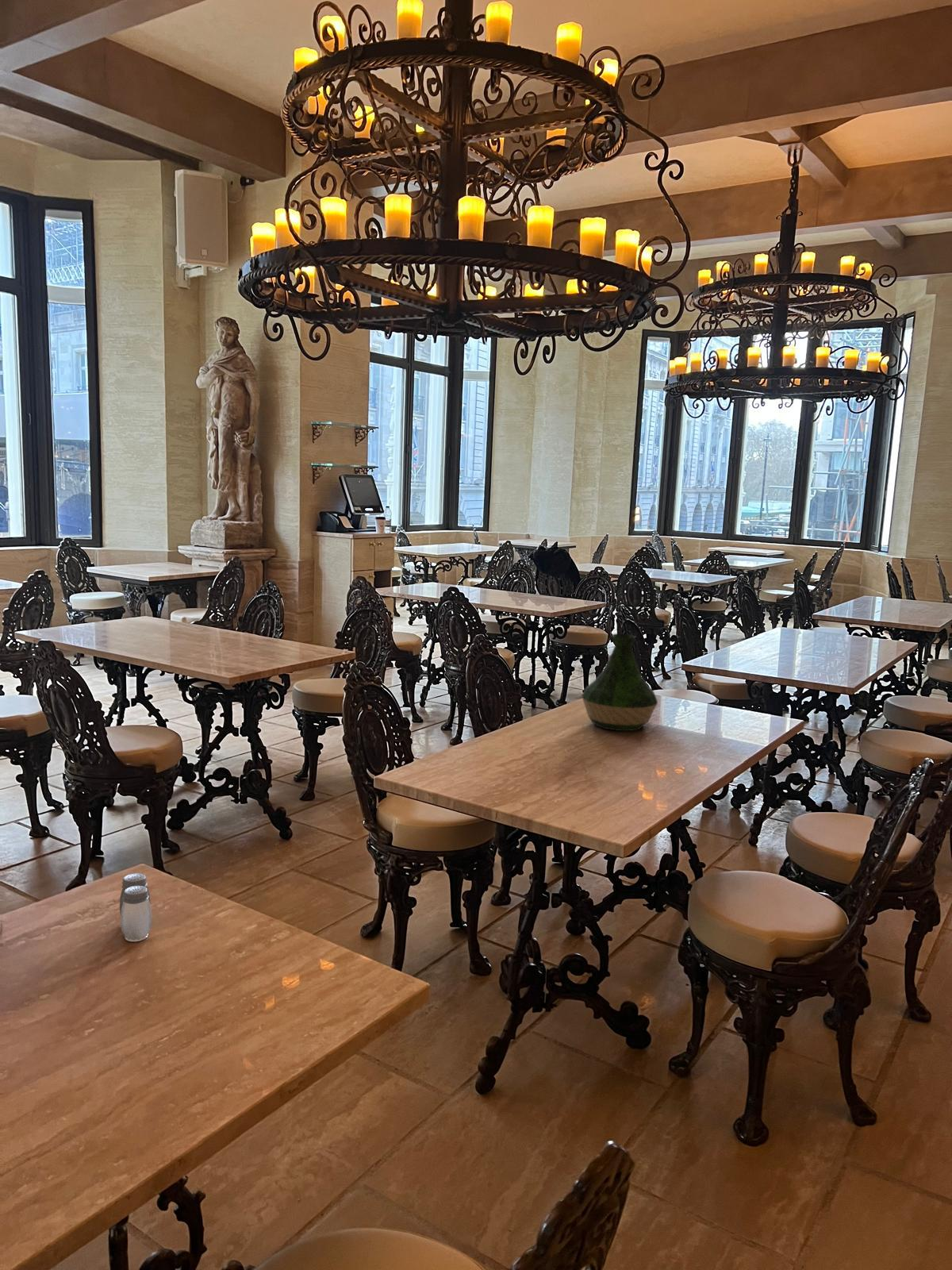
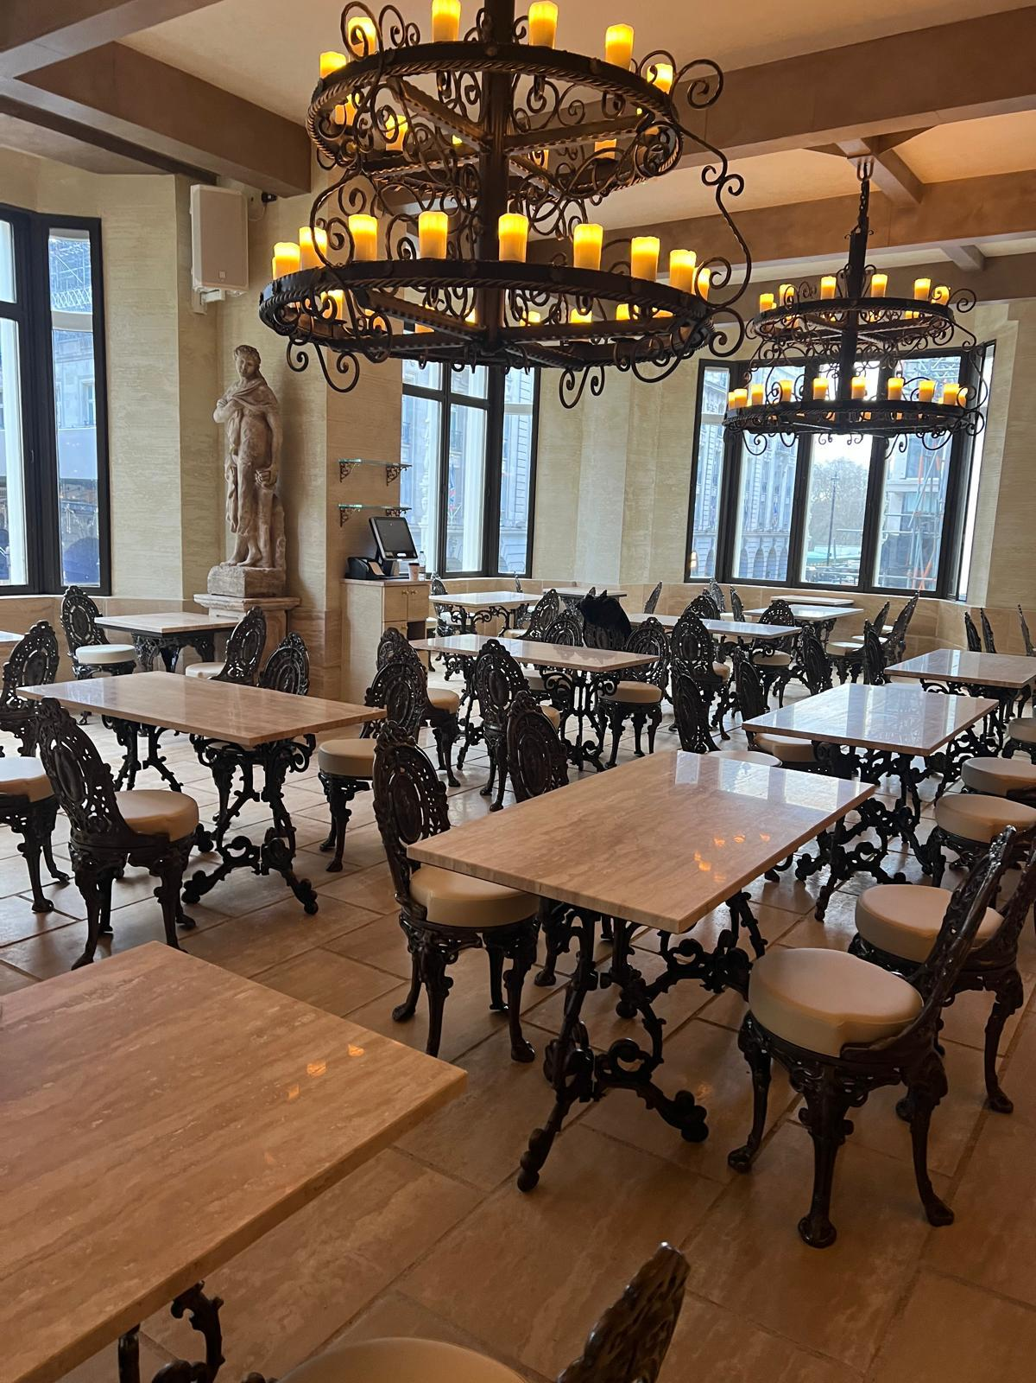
- salt and pepper shaker [119,872,152,942]
- vase [582,633,658,732]
